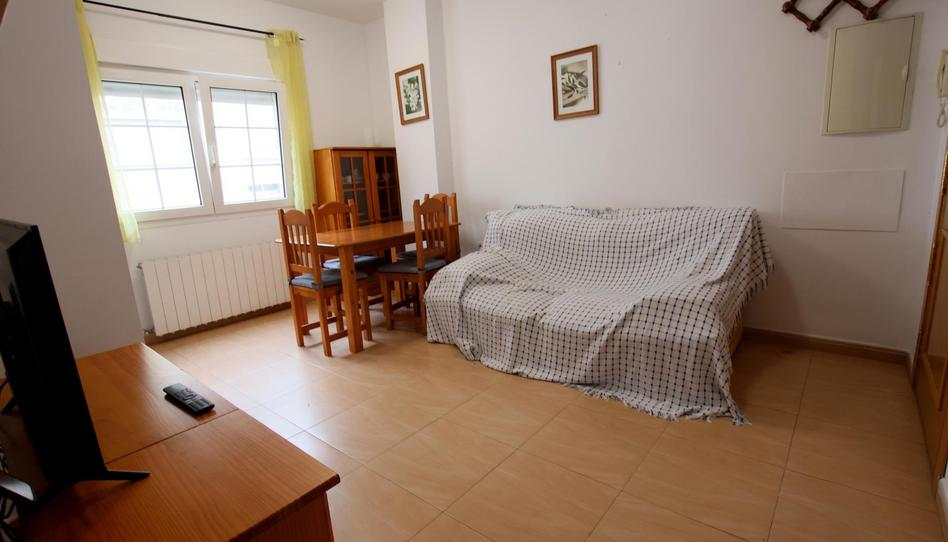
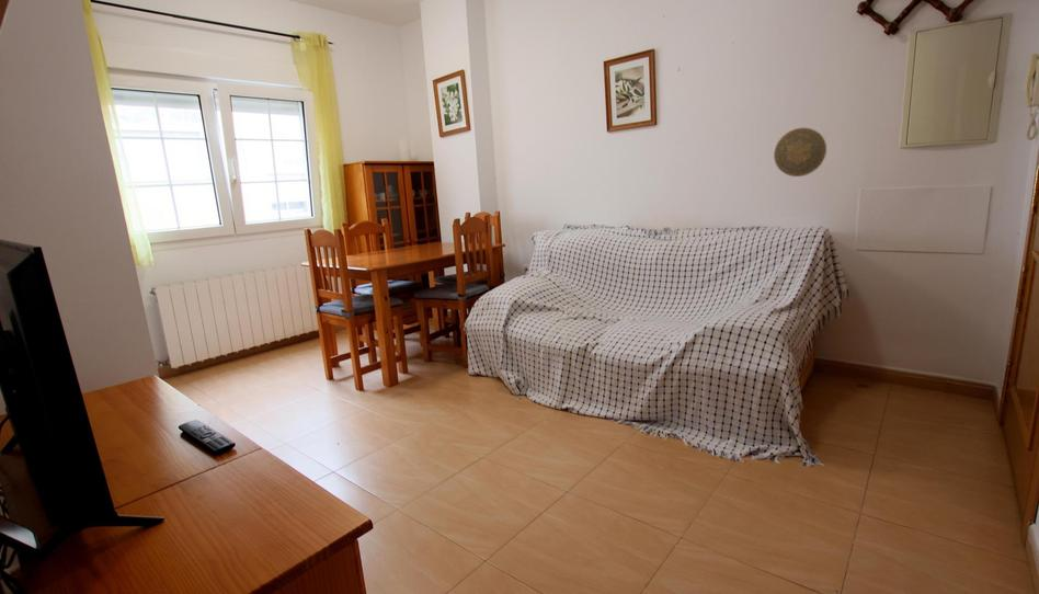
+ decorative plate [773,127,827,178]
